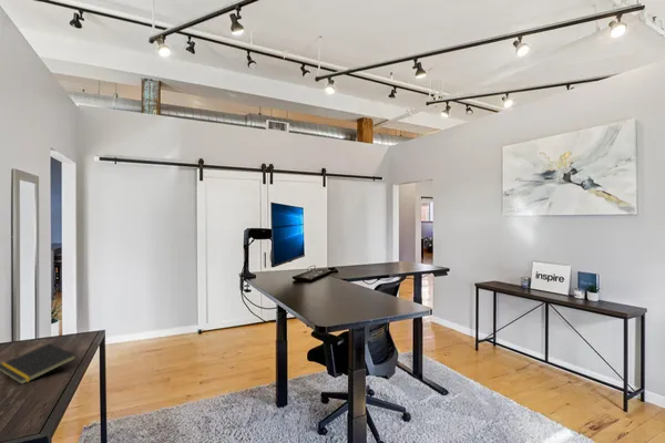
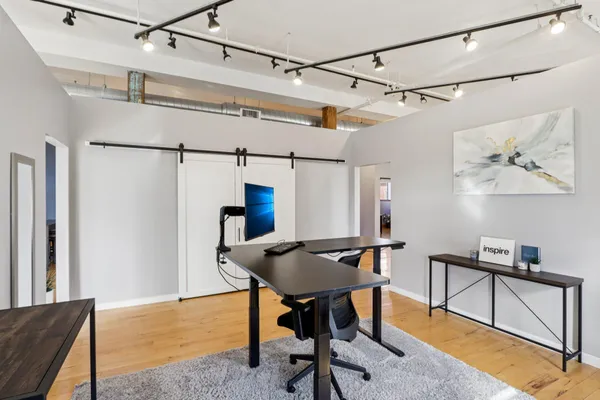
- notepad [0,342,79,385]
